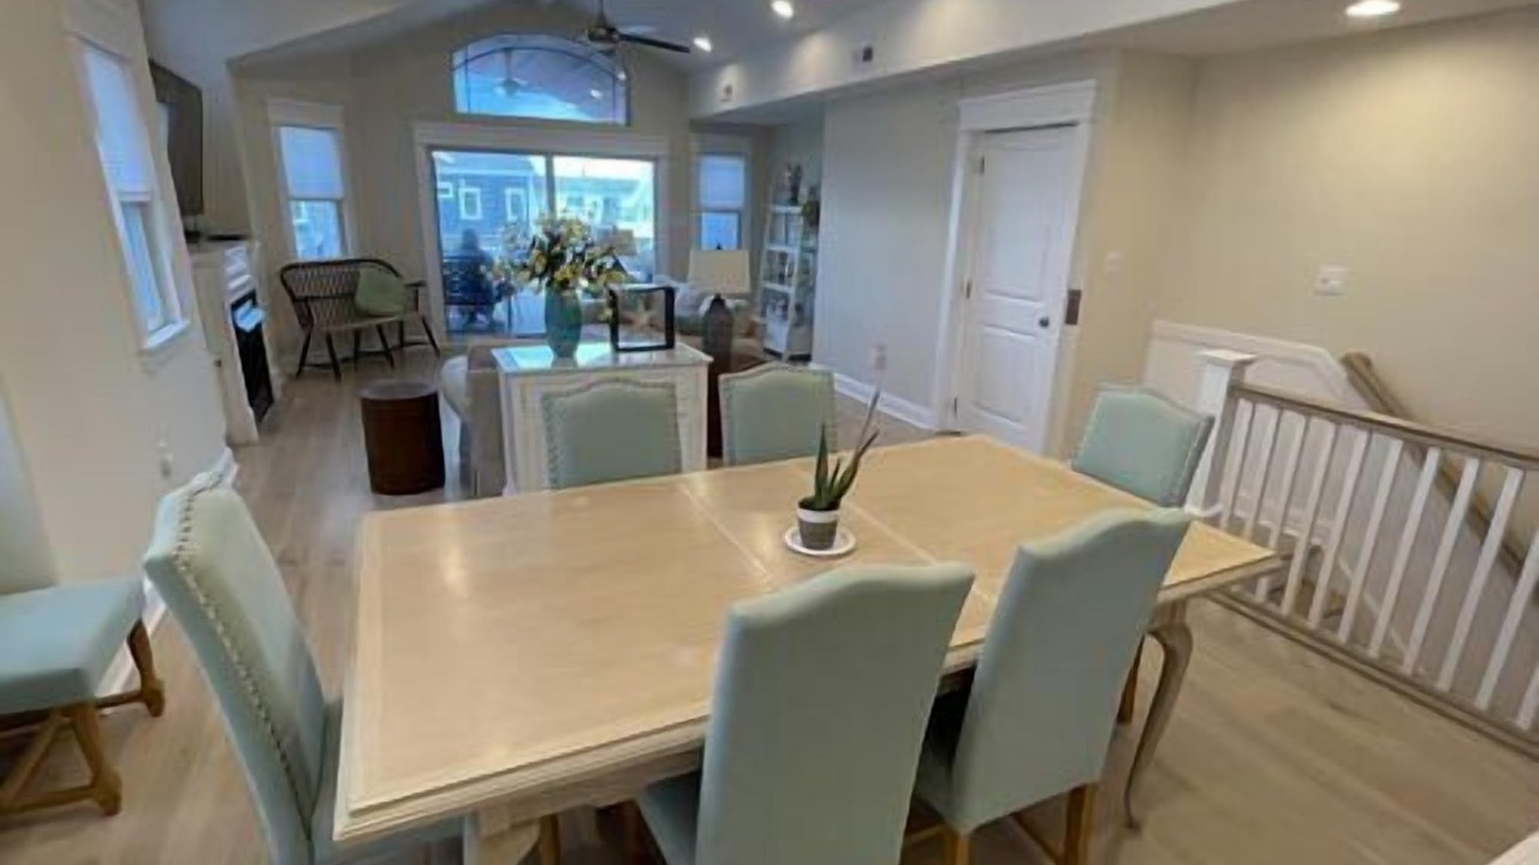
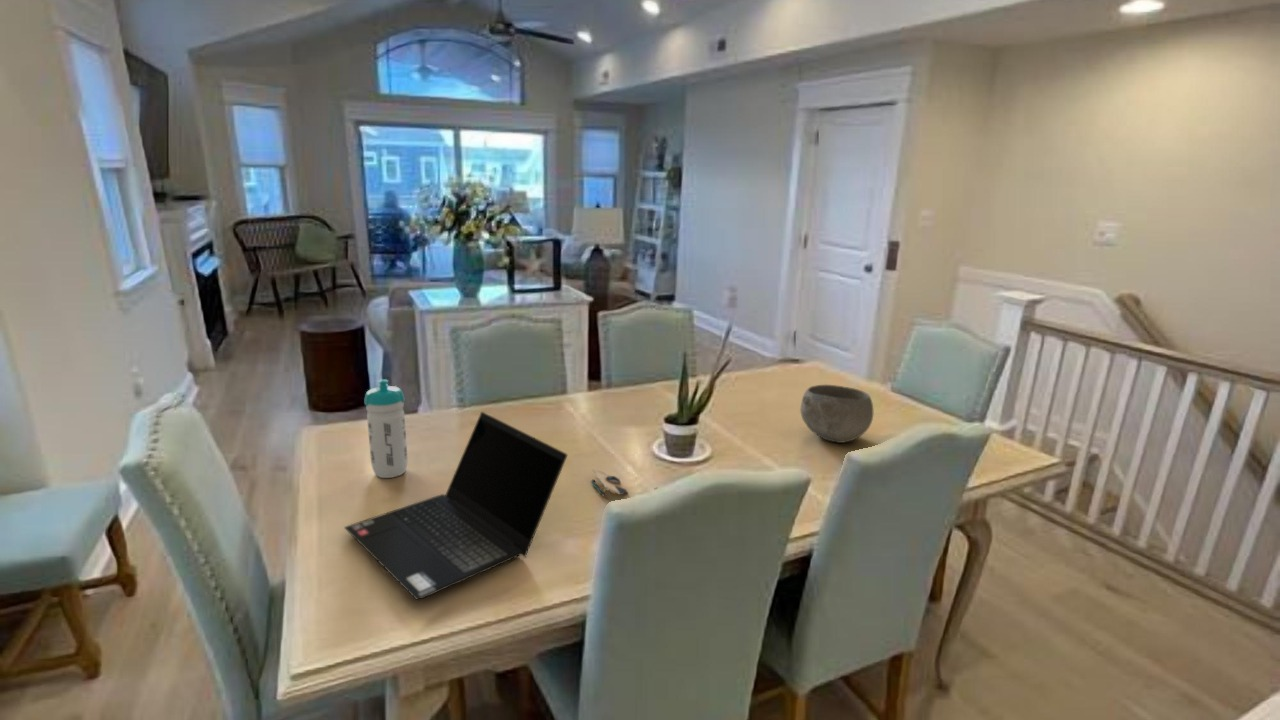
+ computer mouse [590,468,659,497]
+ bowl [799,384,874,444]
+ water bottle [364,378,409,479]
+ laptop computer [343,411,568,601]
